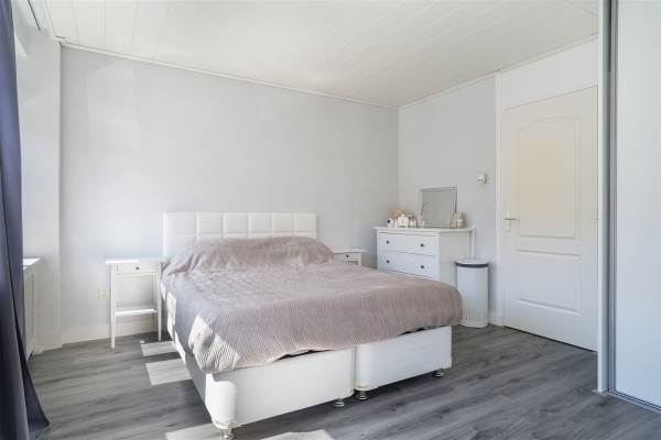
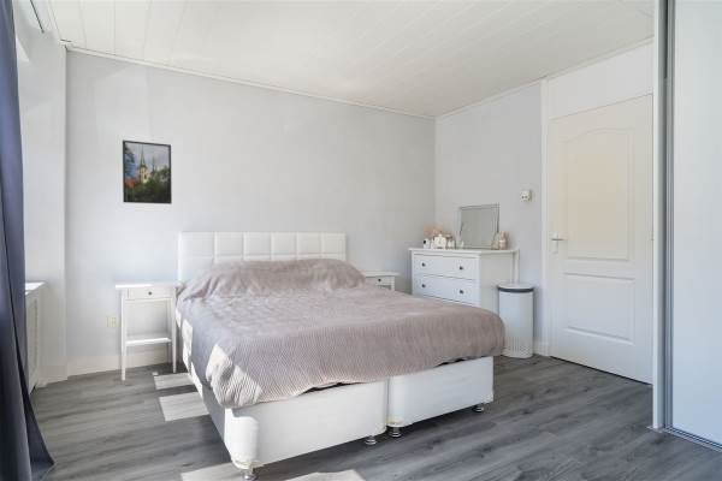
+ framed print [122,139,173,206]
